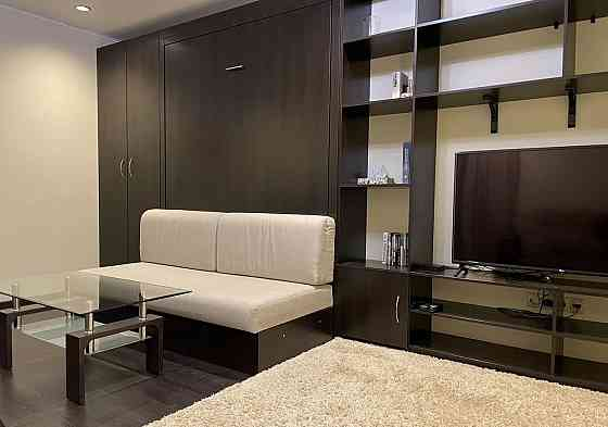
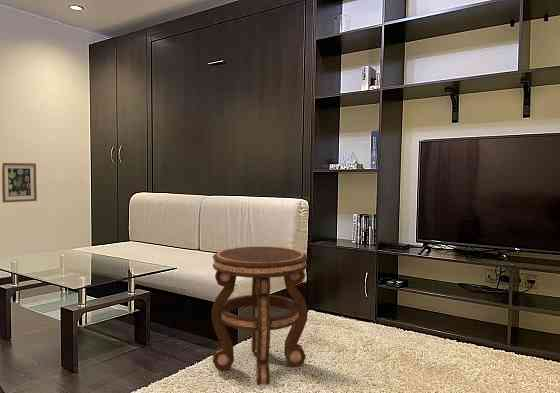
+ wall art [1,162,38,204]
+ side table [211,245,309,386]
